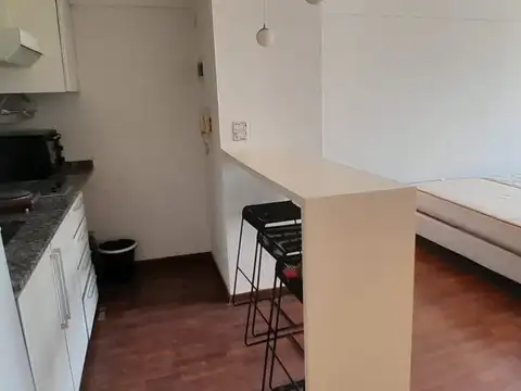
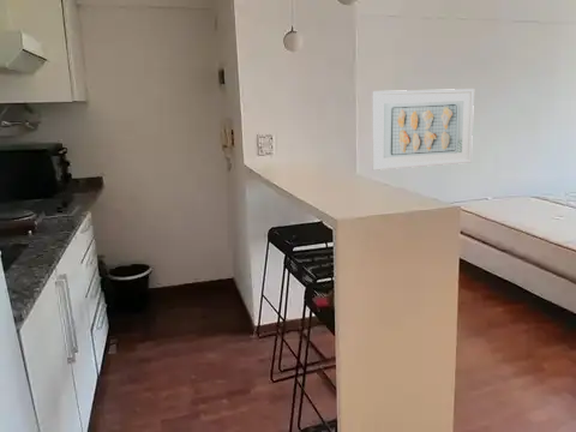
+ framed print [371,88,475,172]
